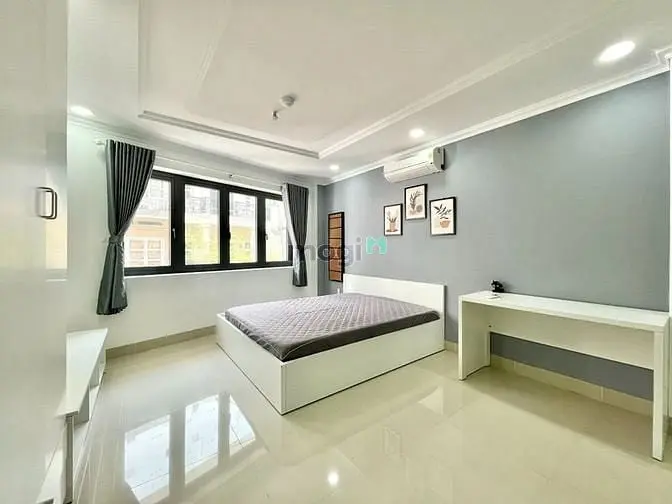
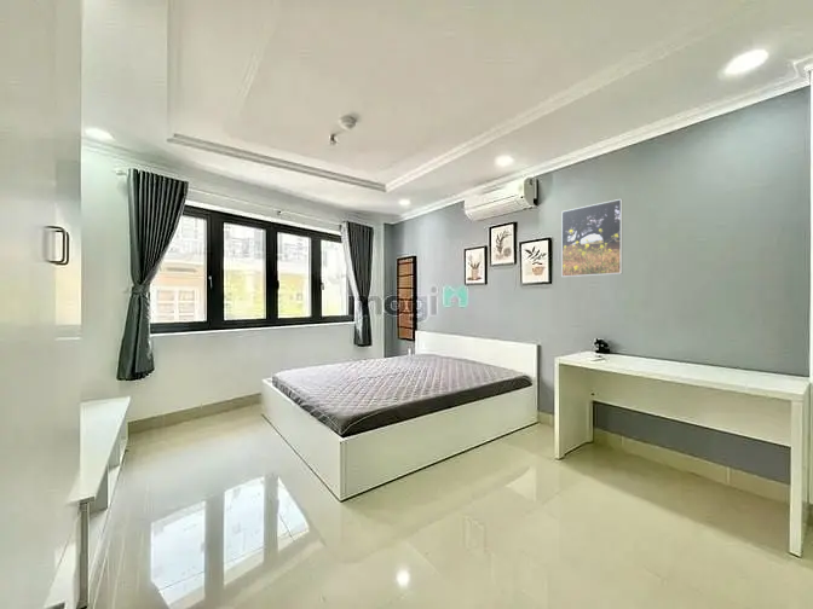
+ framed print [560,198,624,278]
